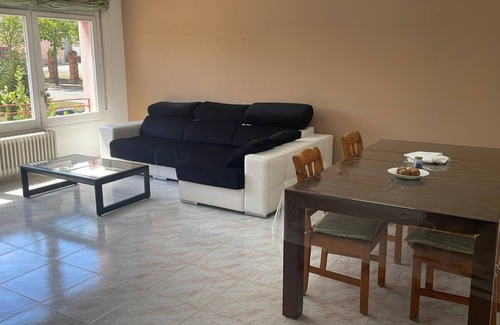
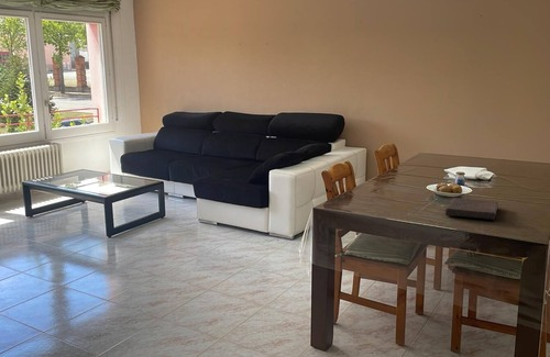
+ book [444,197,499,221]
